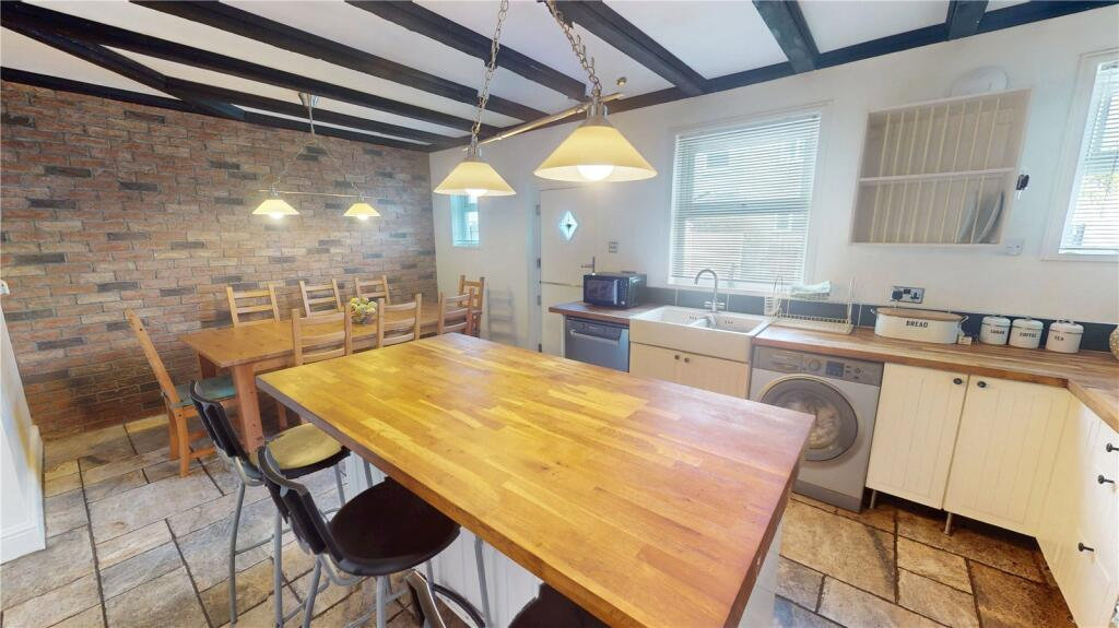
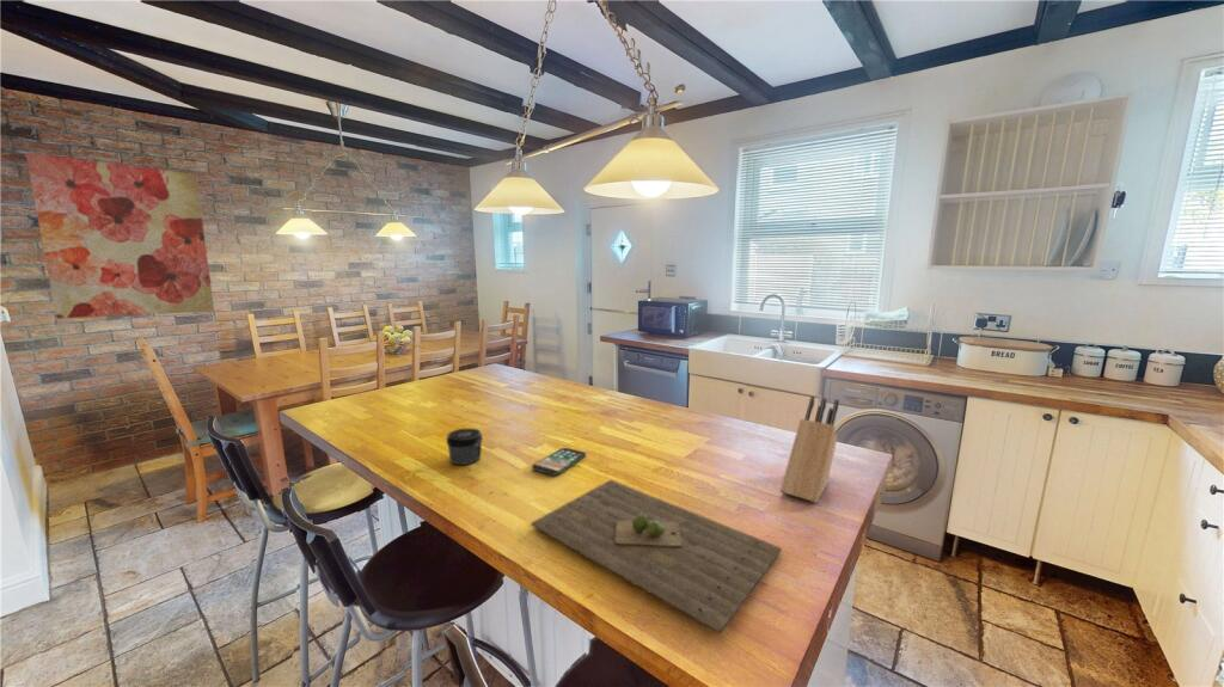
+ smartphone [531,447,587,477]
+ jar [445,427,484,466]
+ wall art [24,151,216,319]
+ knife block [779,395,840,504]
+ cutting board [531,478,783,634]
